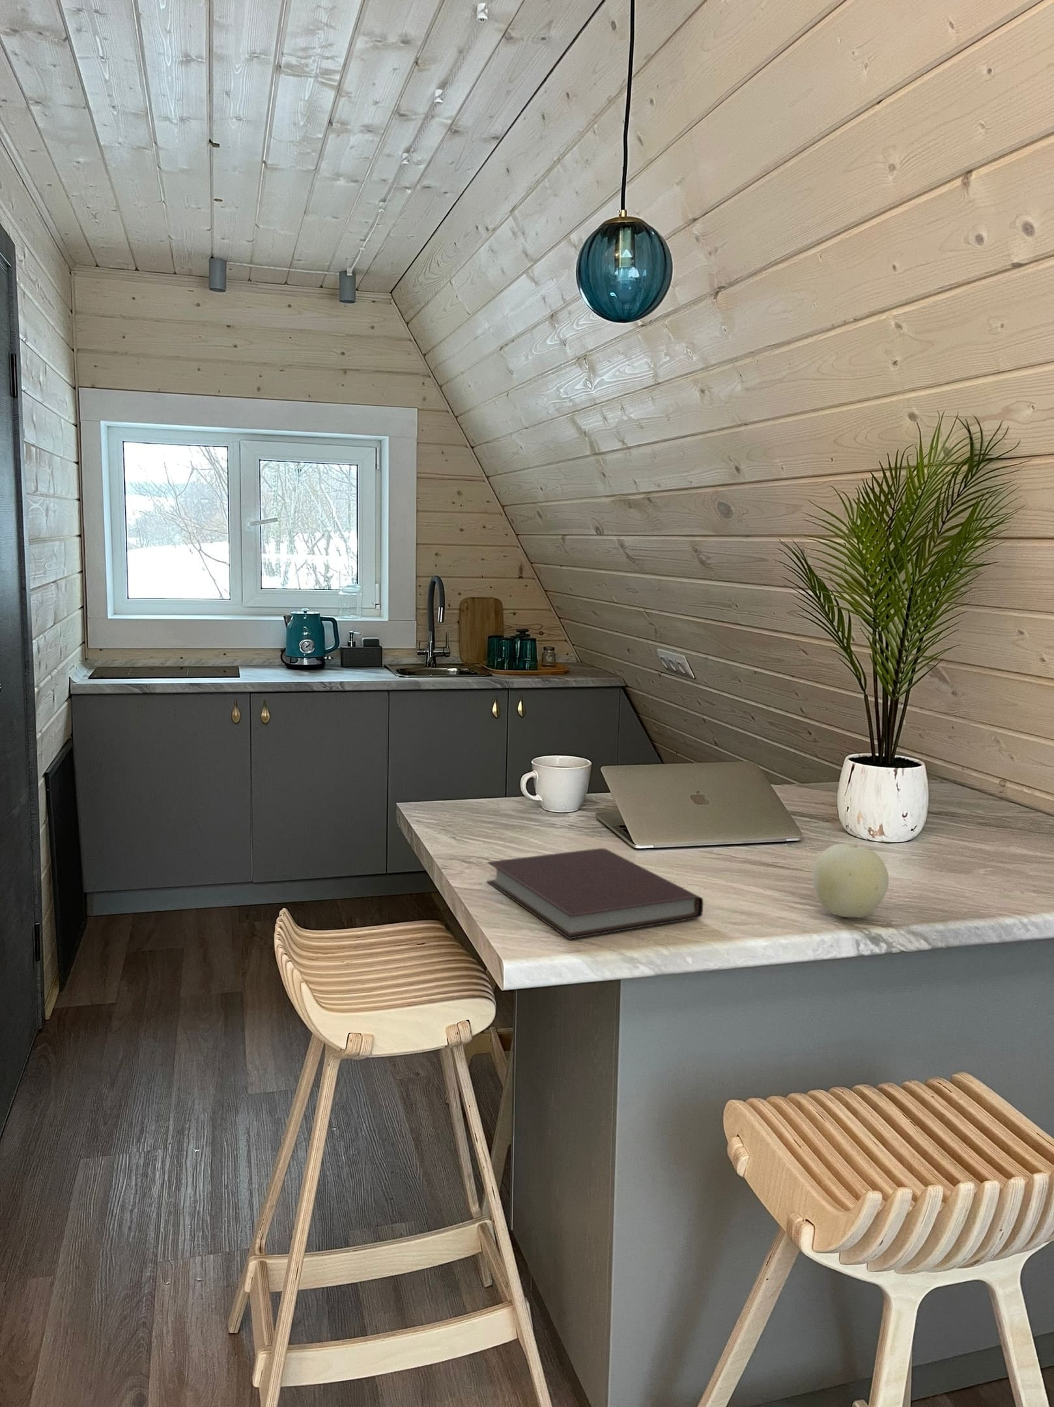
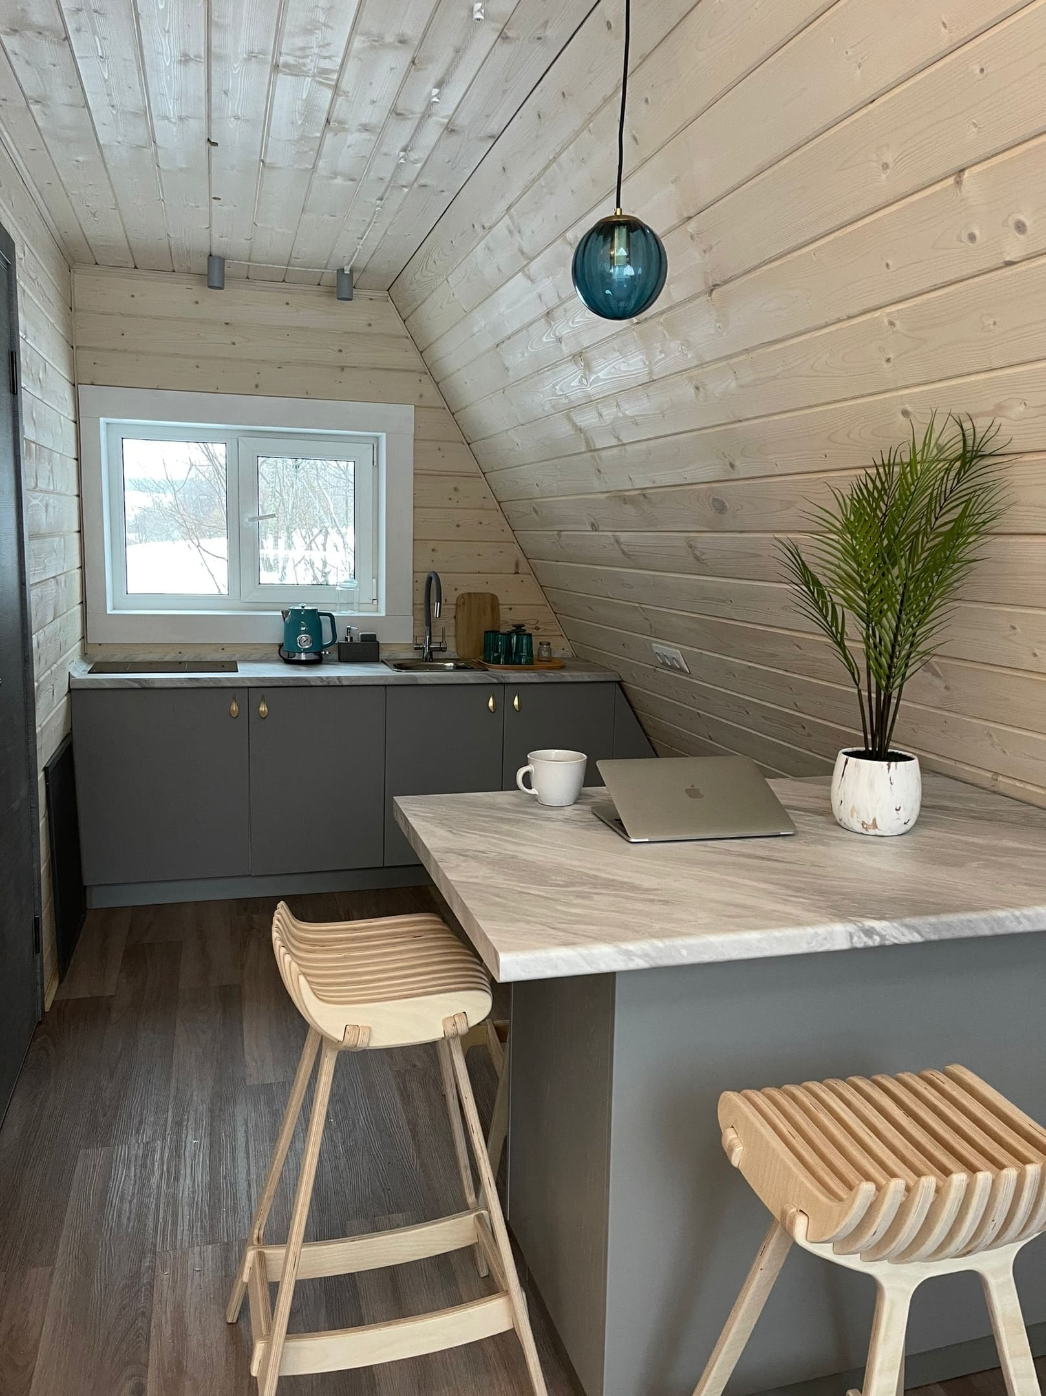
- fruit [812,842,889,918]
- notebook [486,848,704,940]
